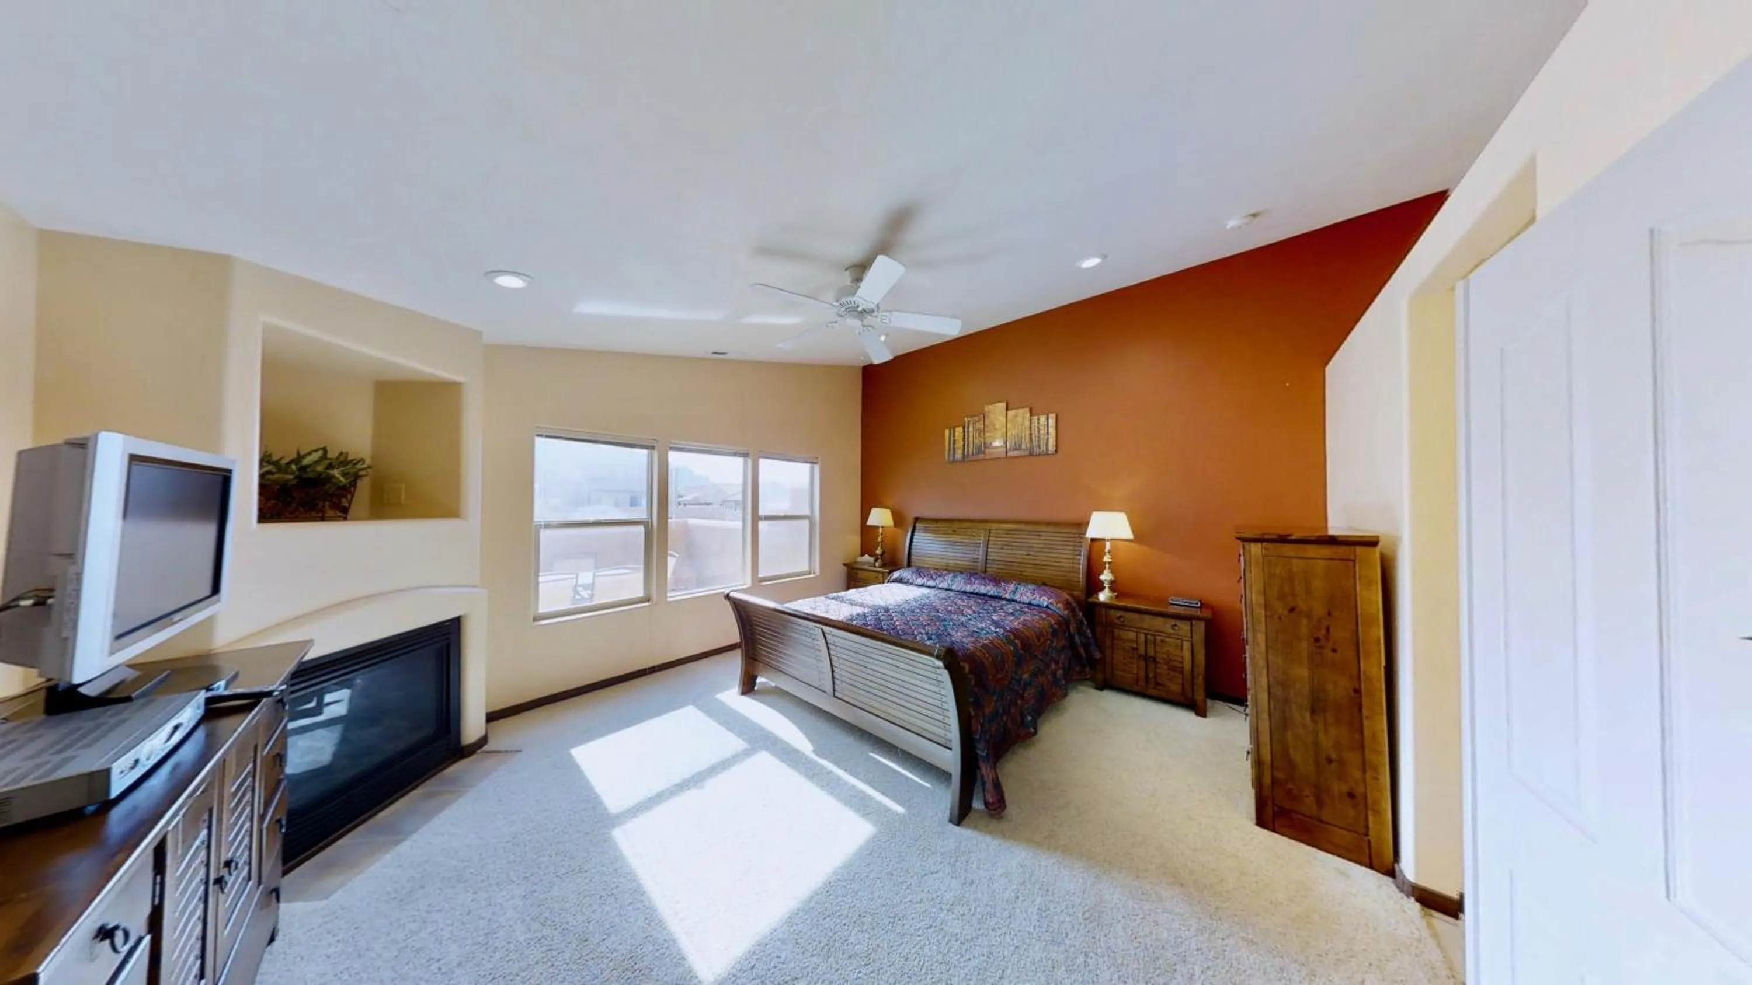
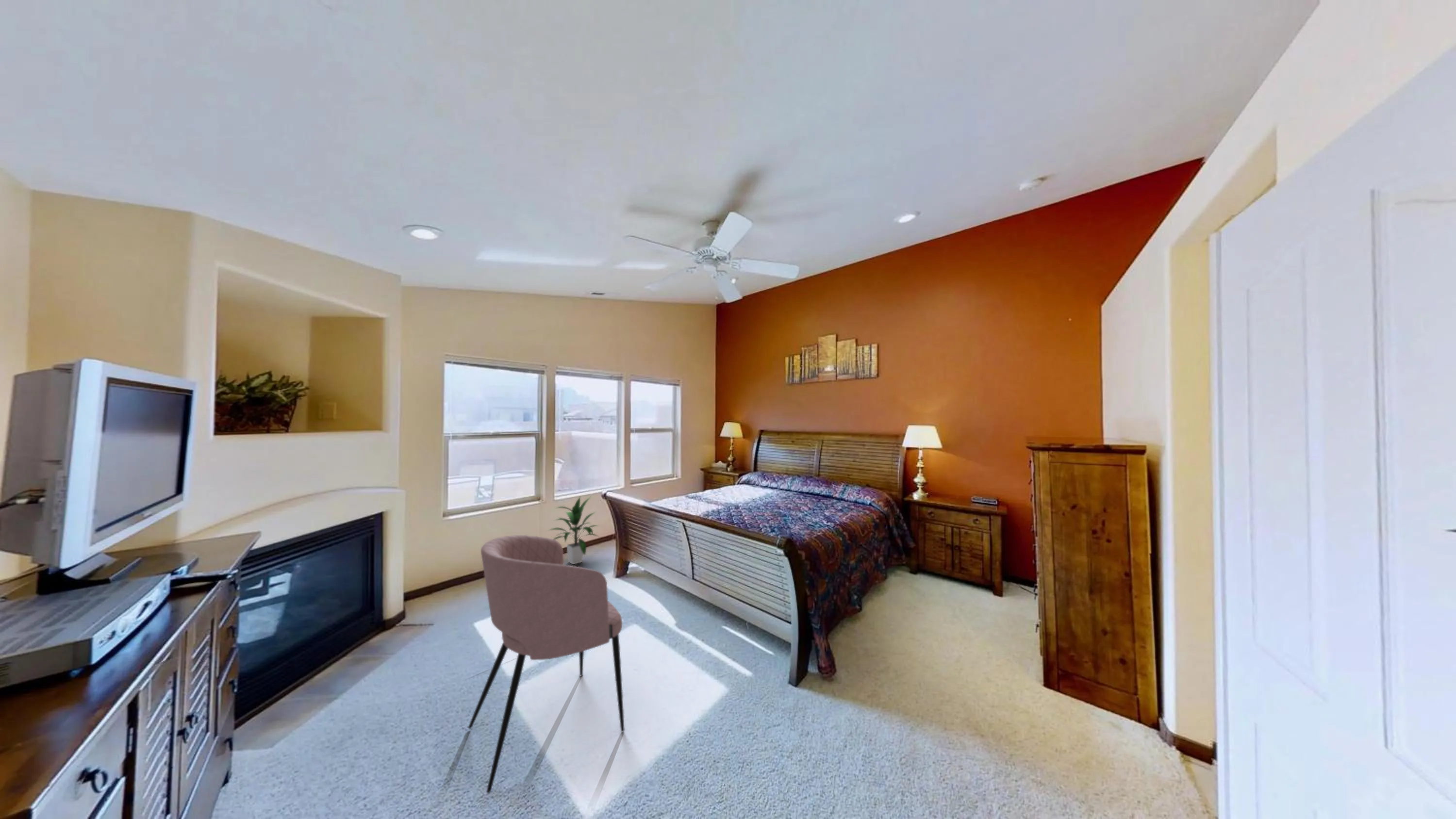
+ indoor plant [545,495,600,565]
+ armchair [468,535,625,794]
